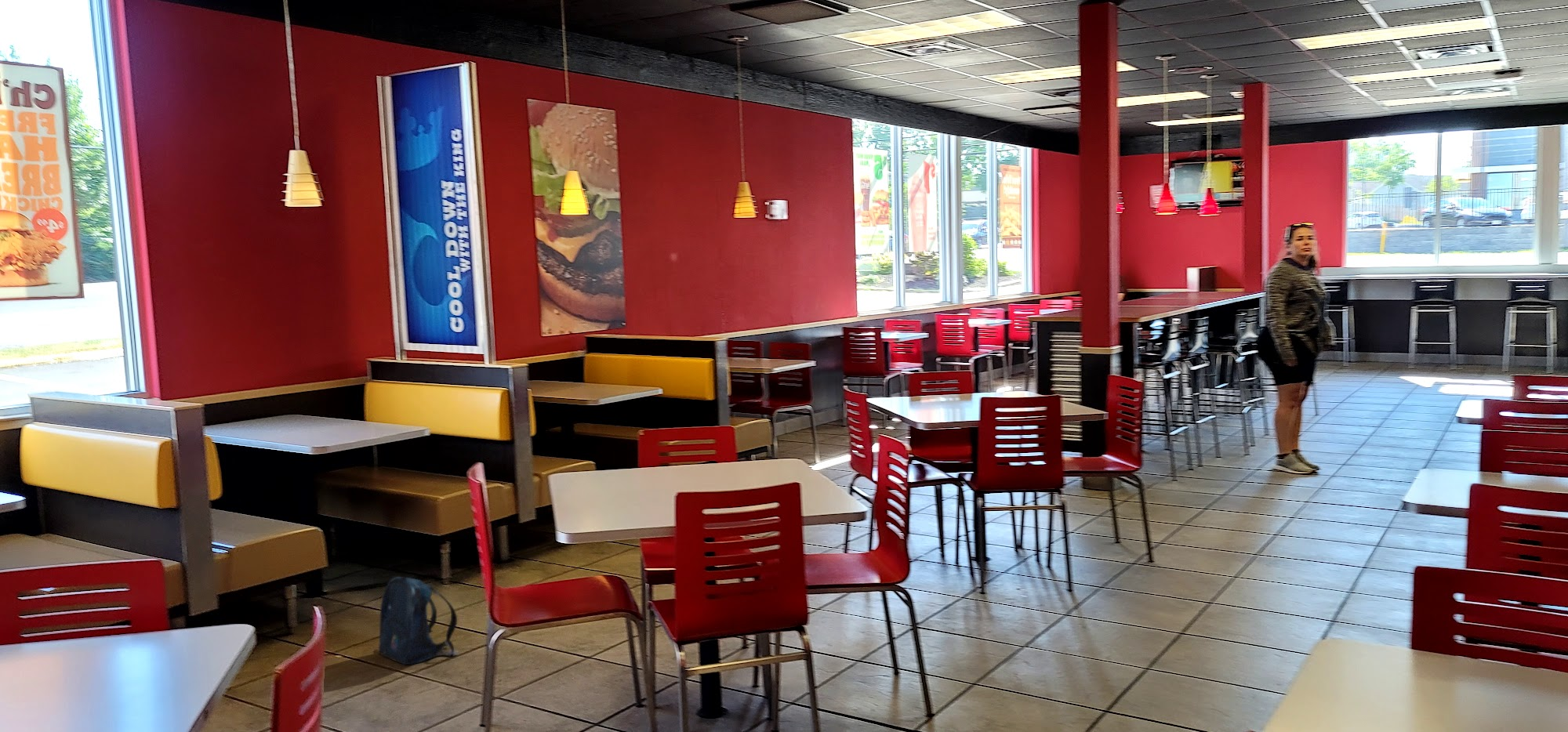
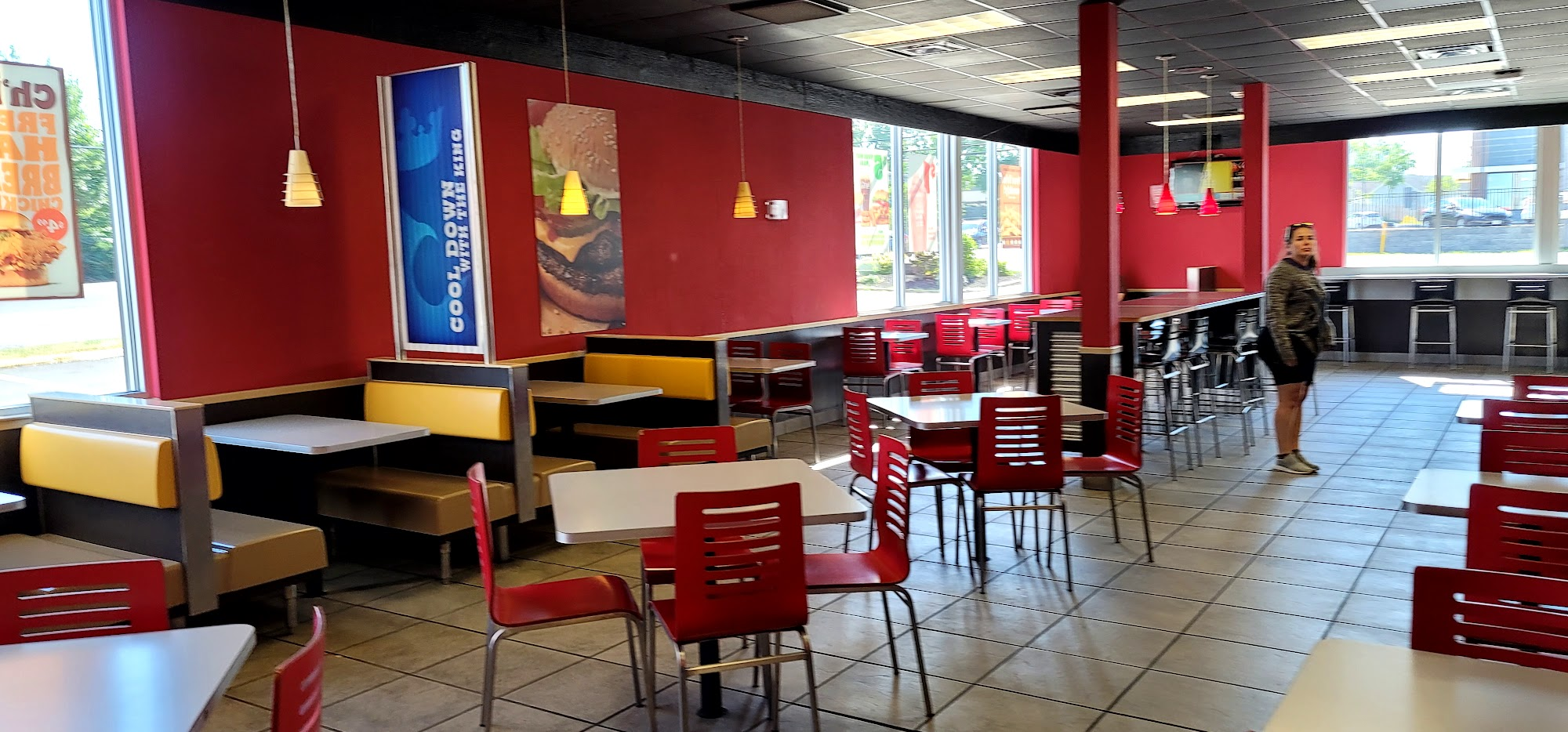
- backpack [378,576,459,666]
